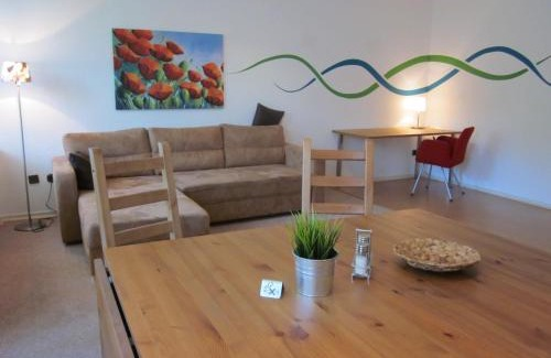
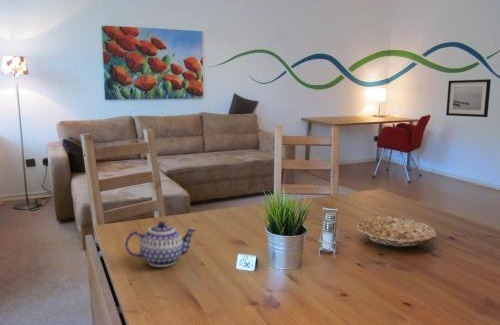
+ teapot [124,220,197,268]
+ wall art [445,78,492,118]
